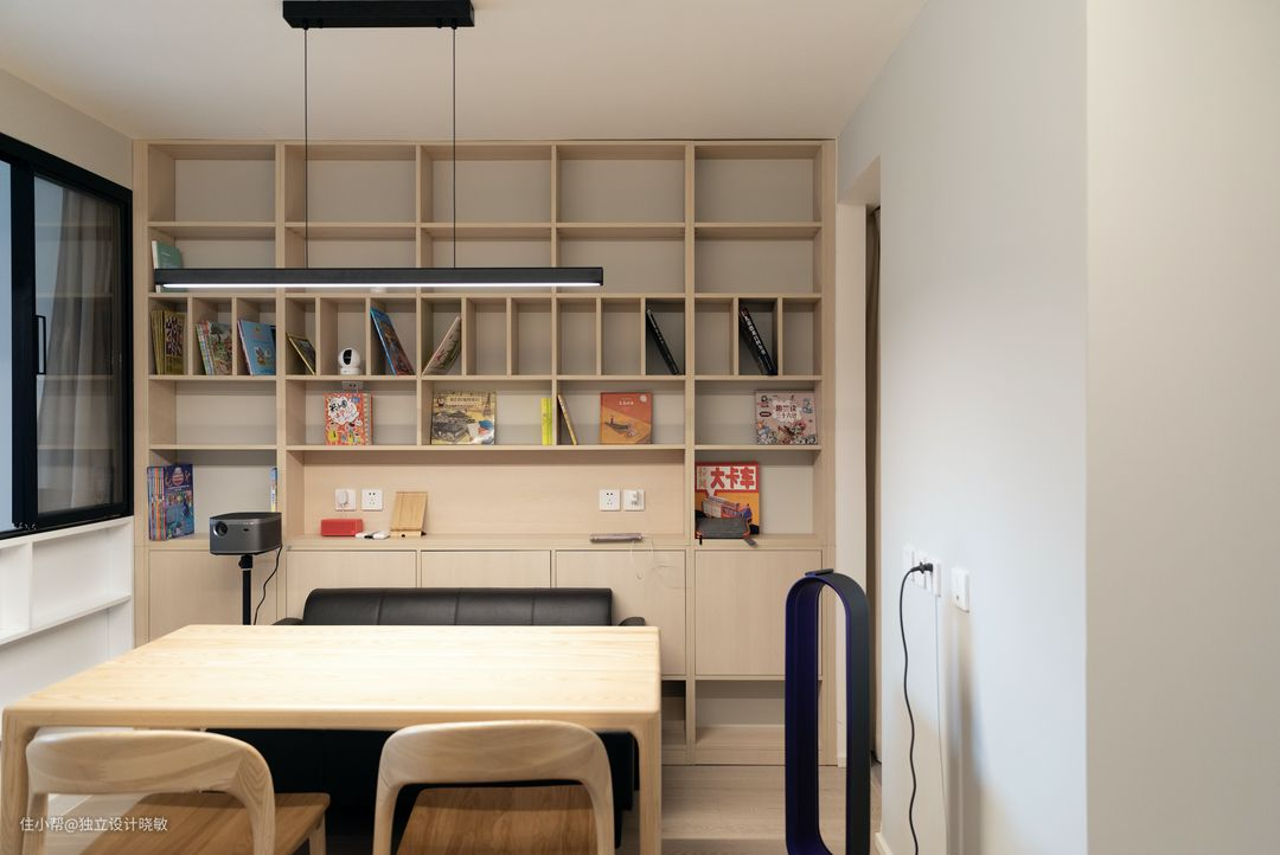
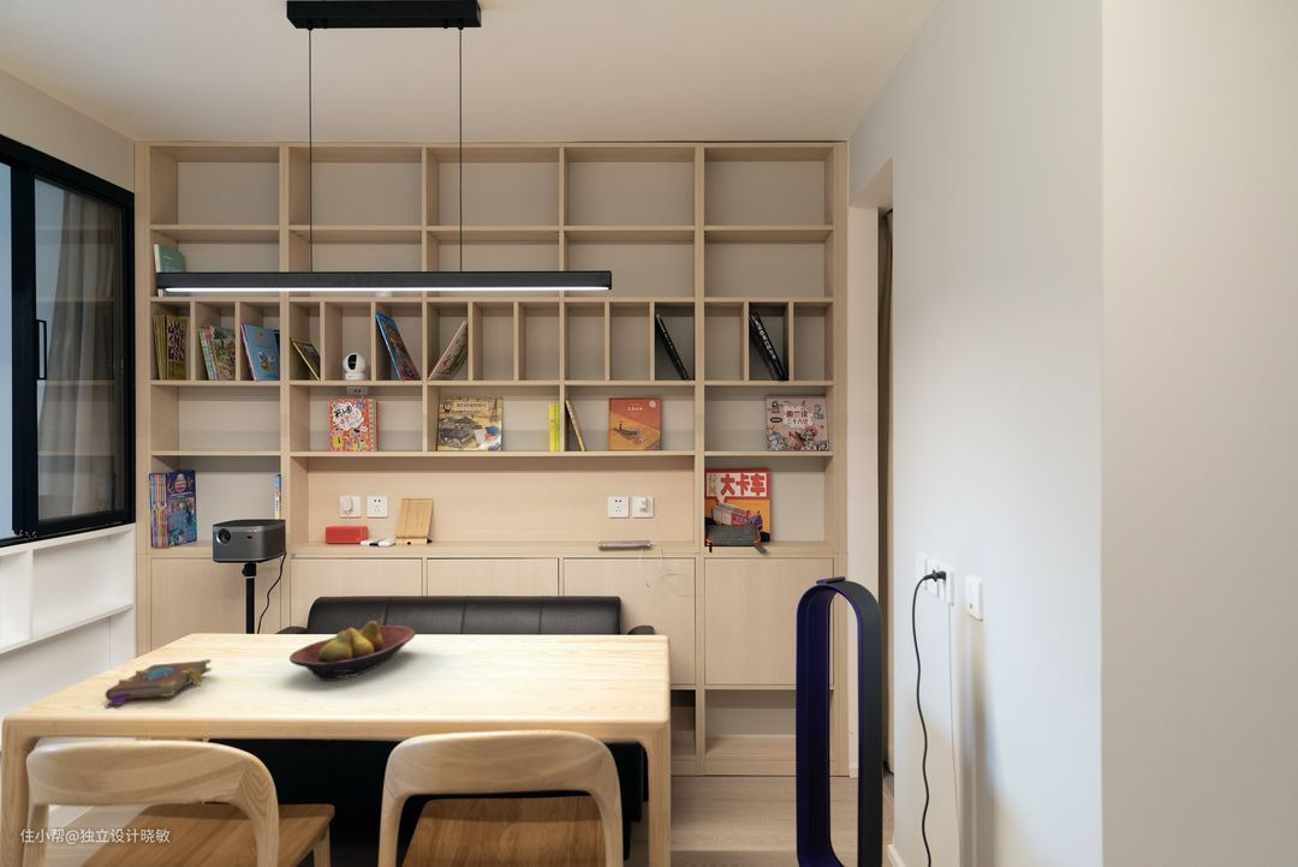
+ fruit bowl [288,620,417,682]
+ book [105,658,213,707]
